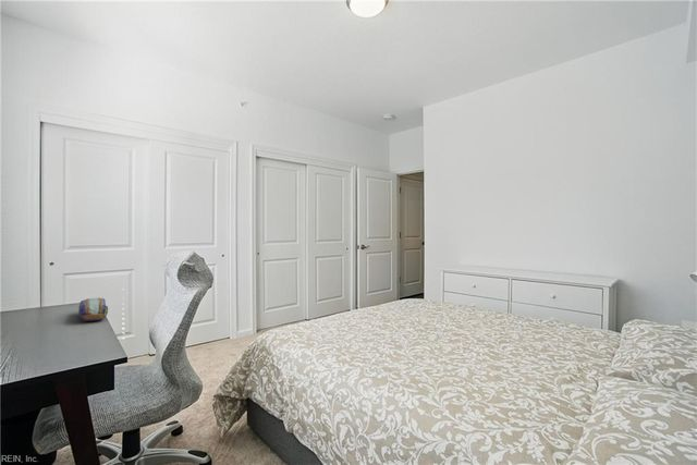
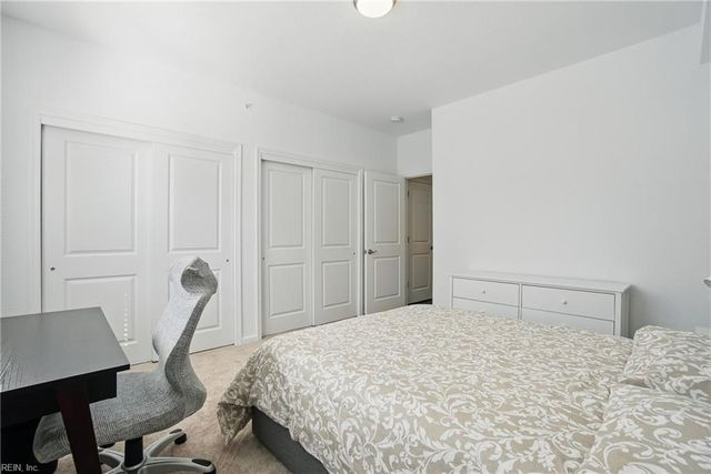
- pencil case [77,297,109,322]
